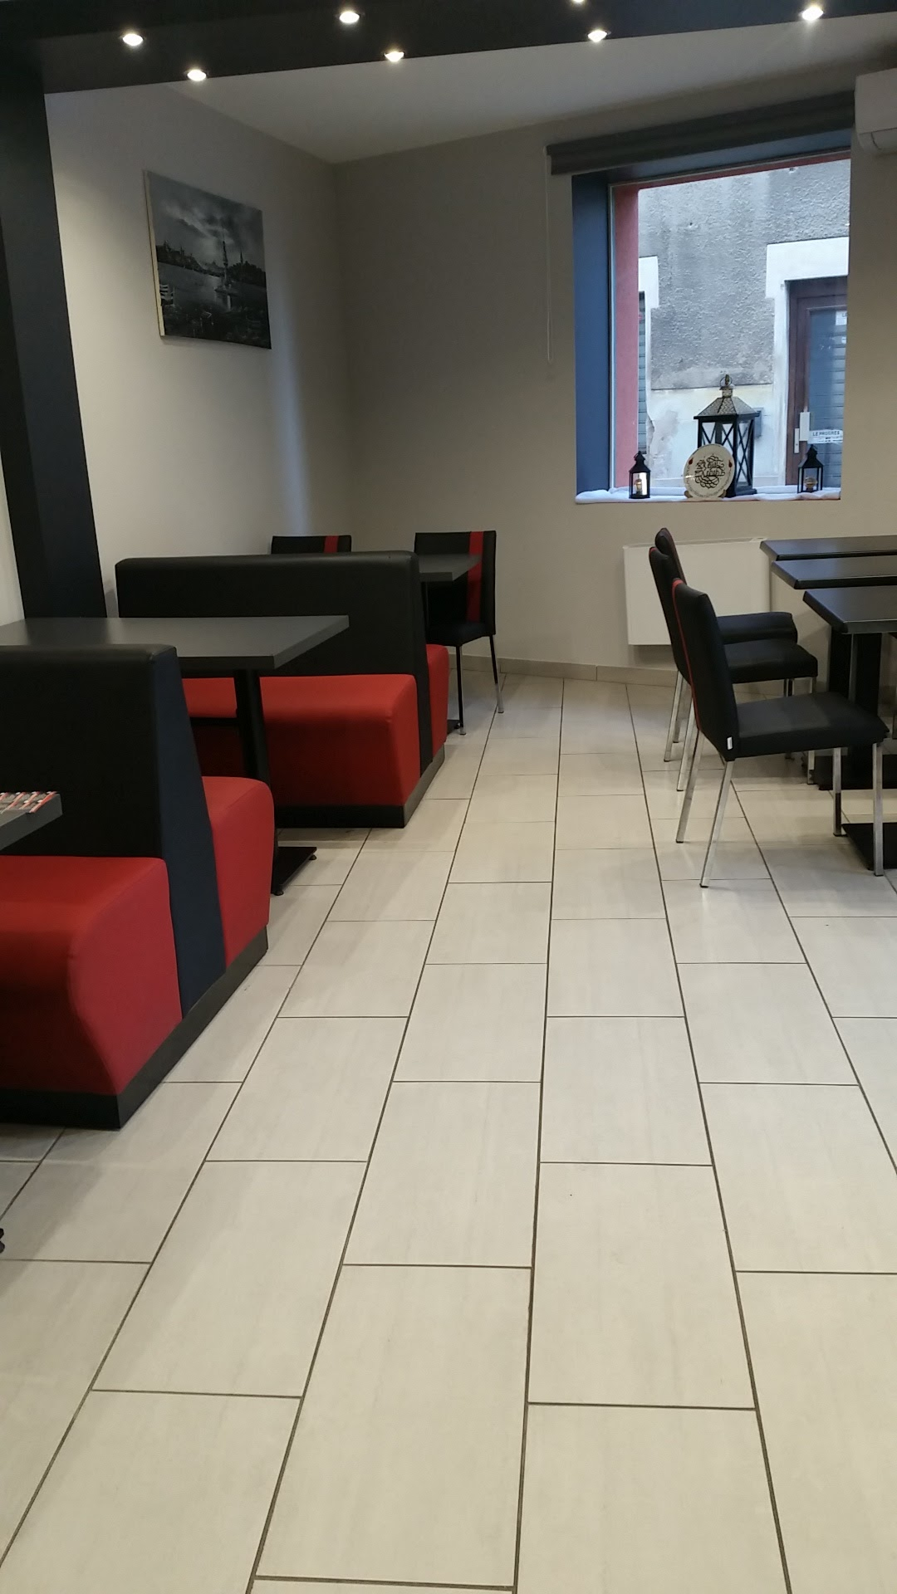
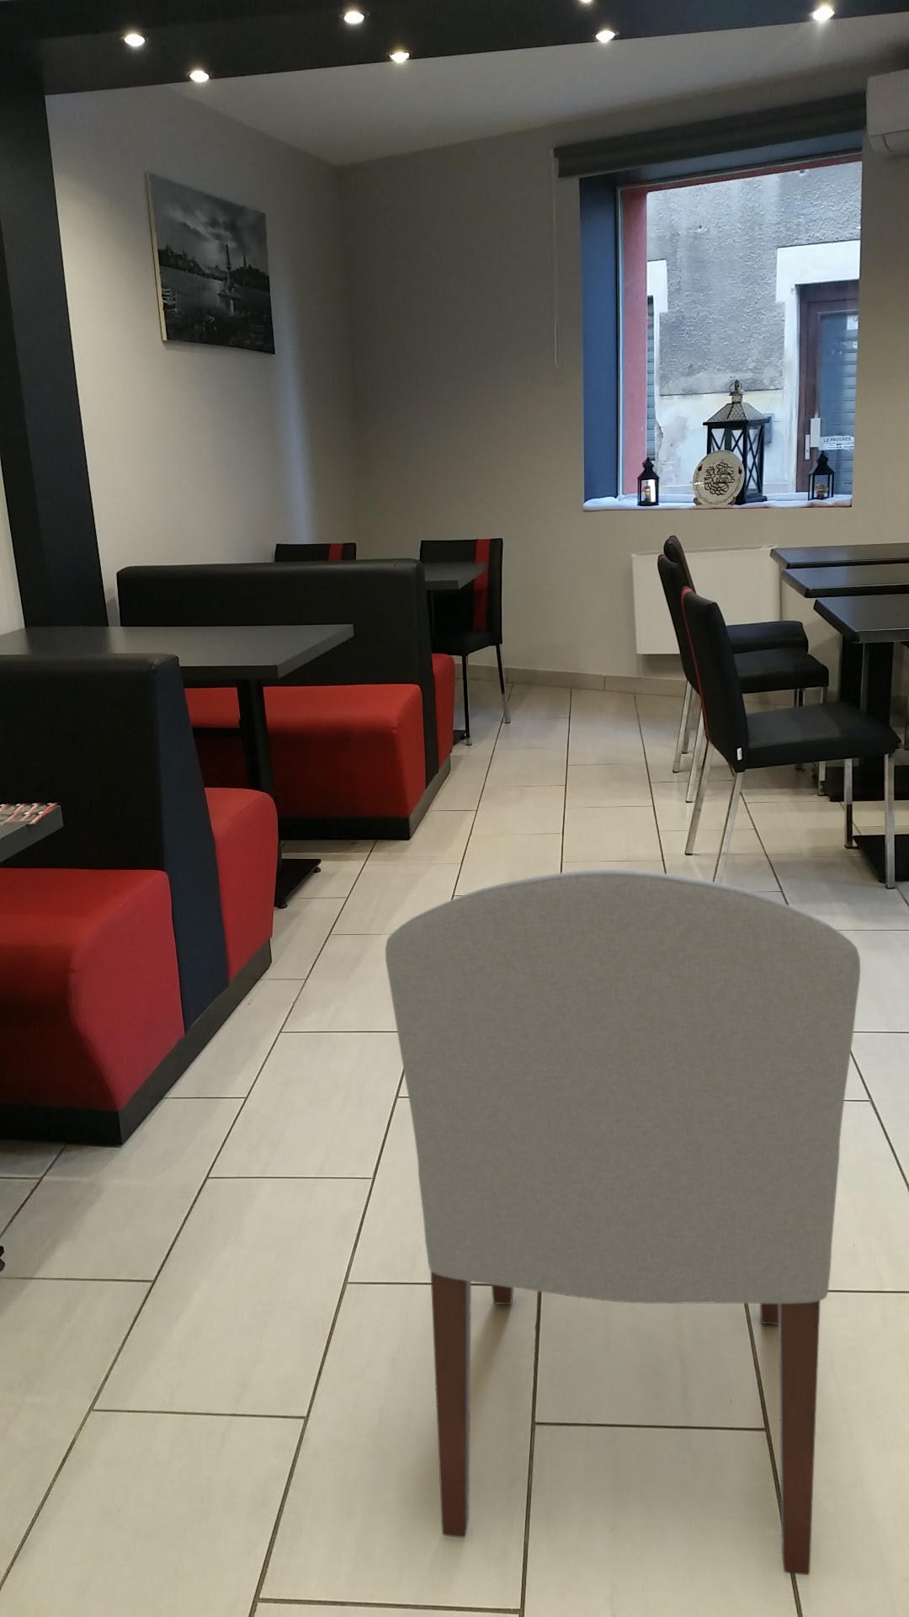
+ chair [385,868,861,1576]
